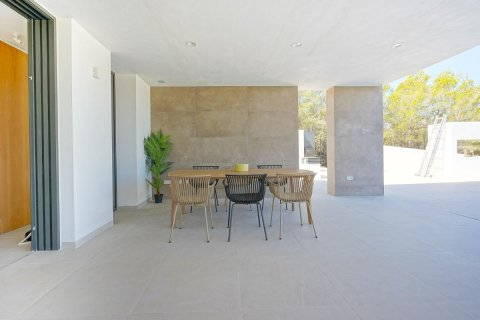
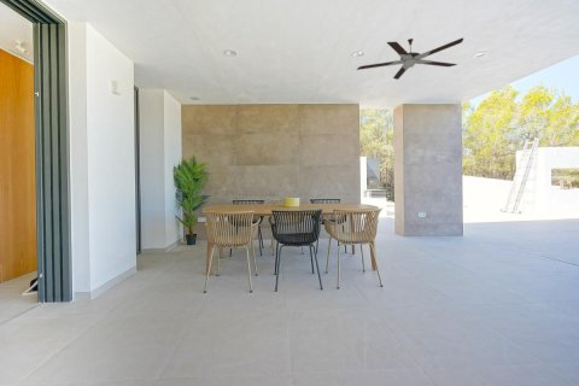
+ ceiling fan [356,37,464,81]
